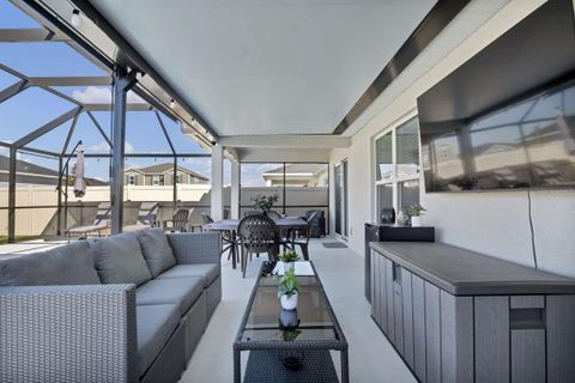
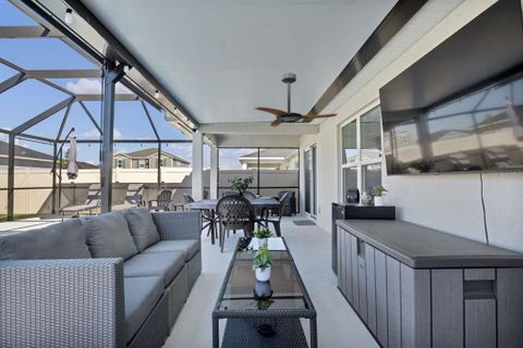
+ ceiling fan [253,72,338,128]
